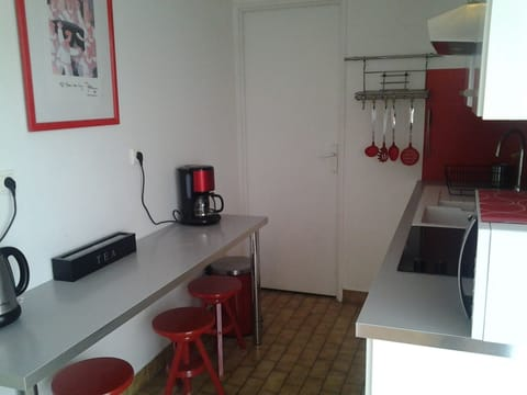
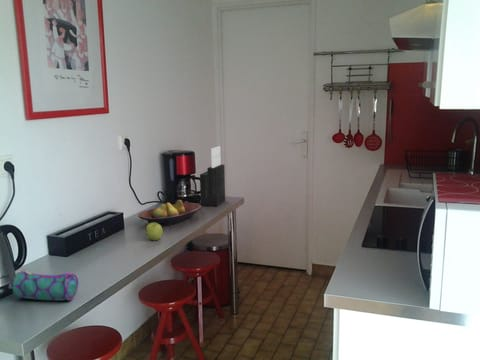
+ knife block [199,145,226,207]
+ fruit bowl [137,199,202,227]
+ pencil case [7,269,79,302]
+ apple [145,223,164,241]
